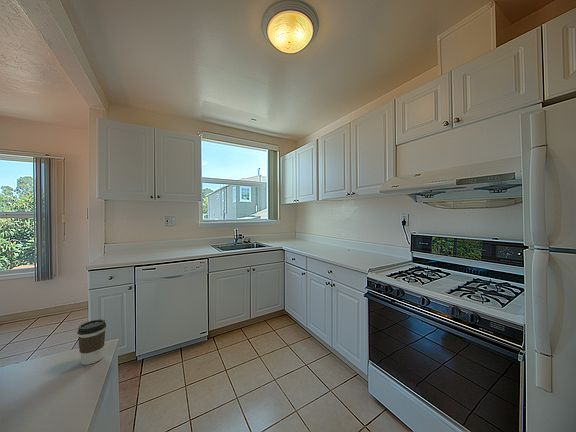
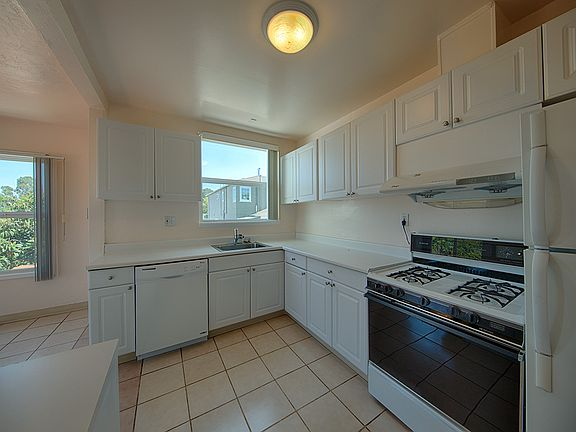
- coffee cup [76,319,107,366]
